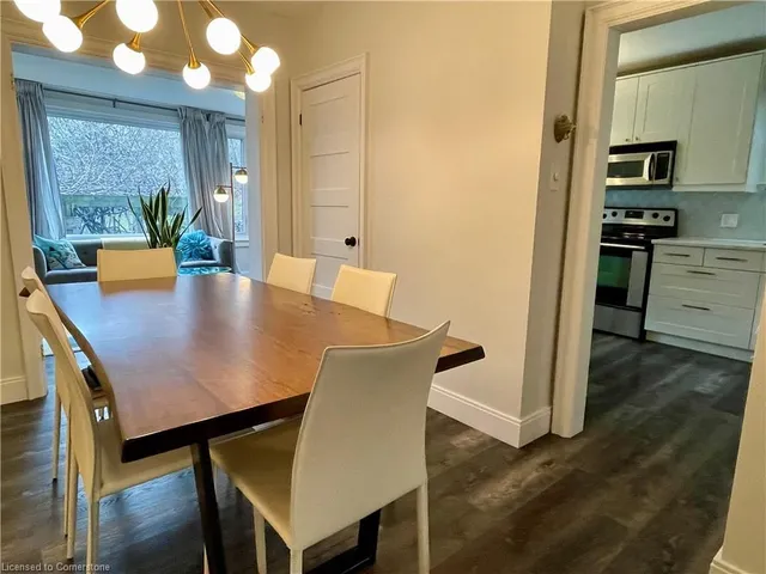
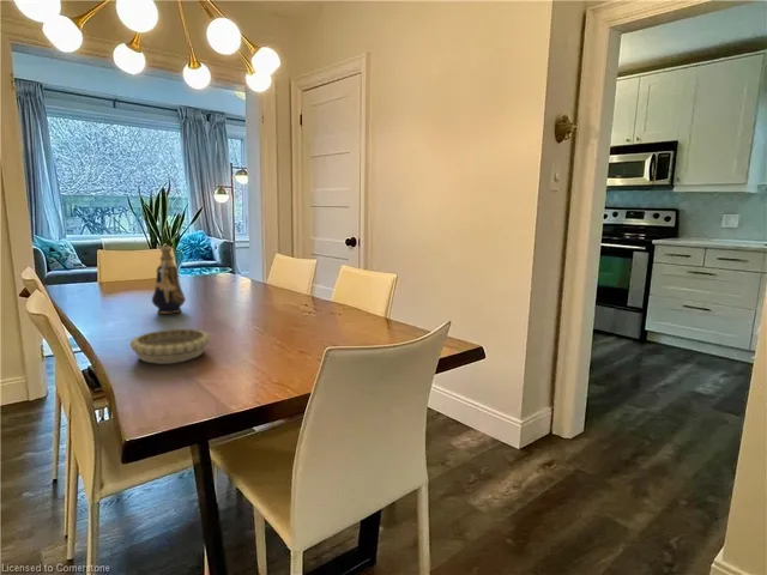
+ decorative bowl [129,328,211,364]
+ decorative vase [151,244,187,315]
